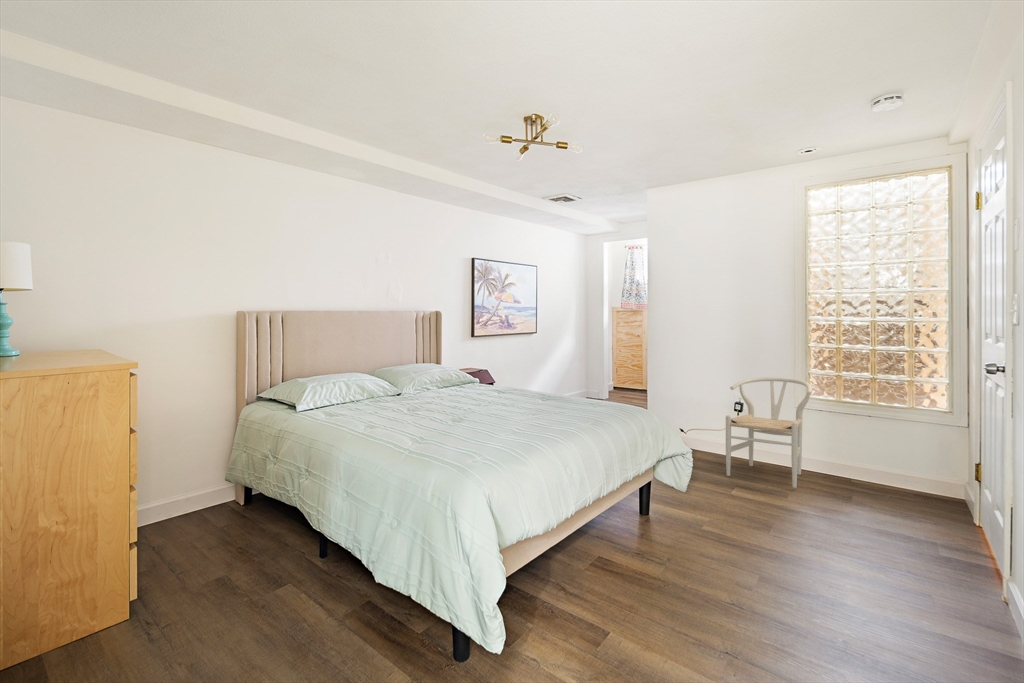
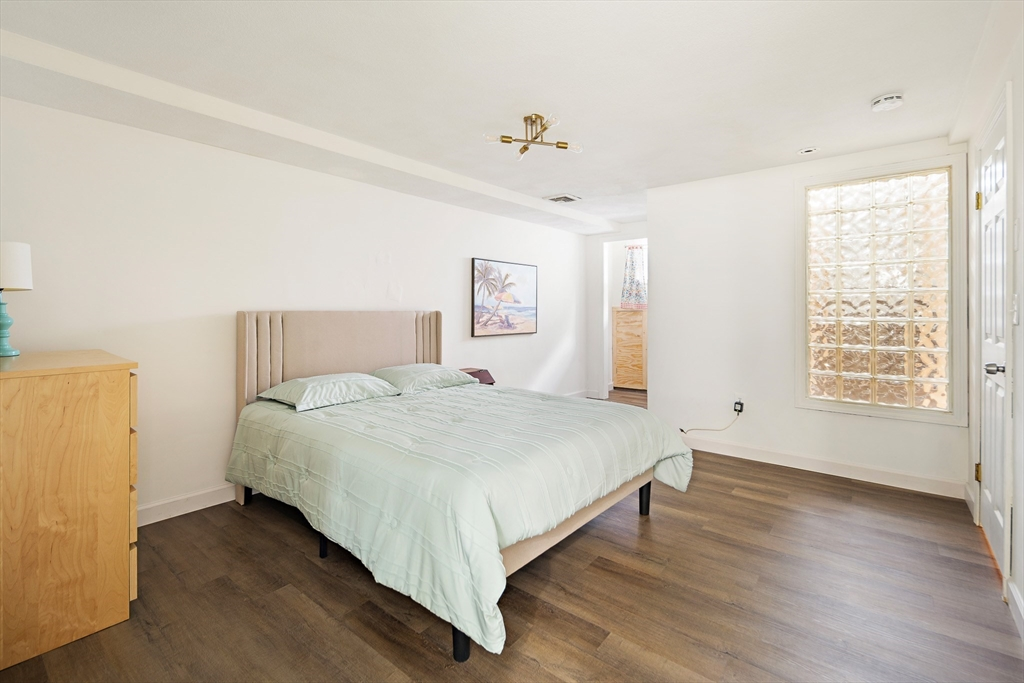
- chair [725,376,813,489]
